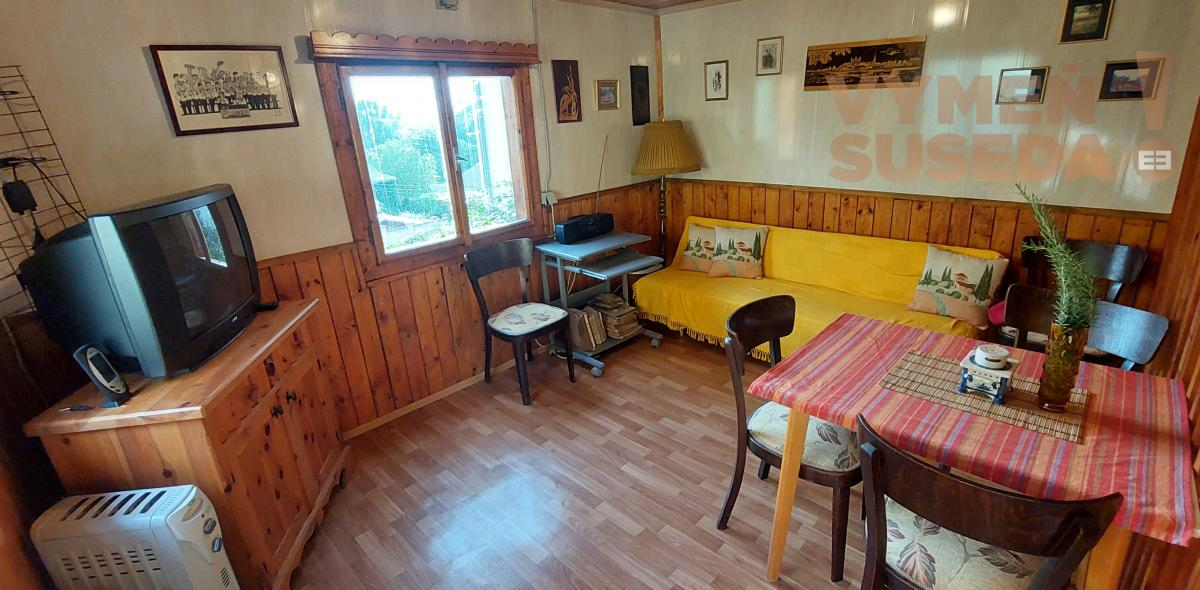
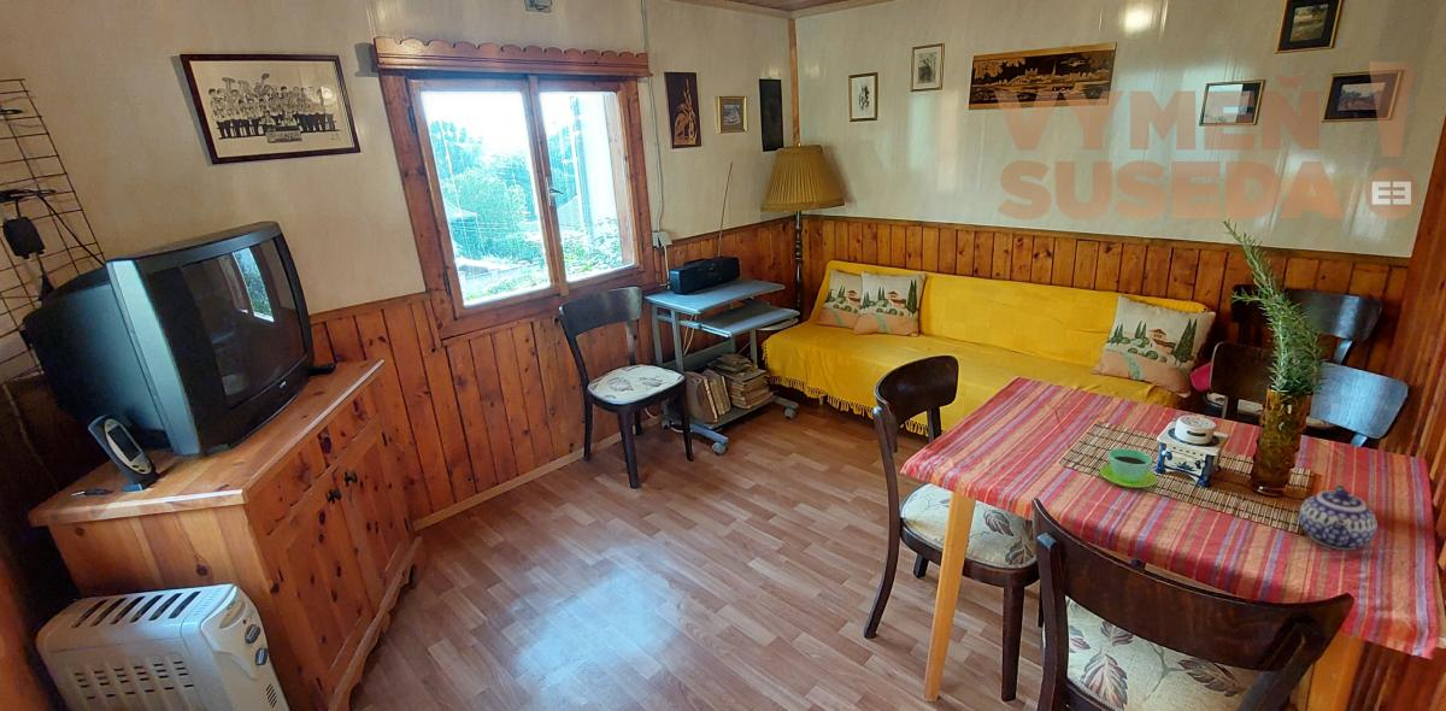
+ cup [1099,447,1158,489]
+ teapot [1298,484,1379,551]
